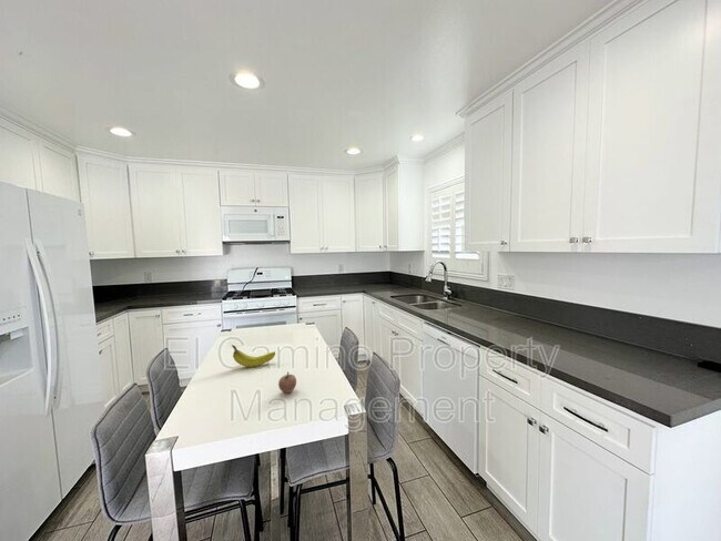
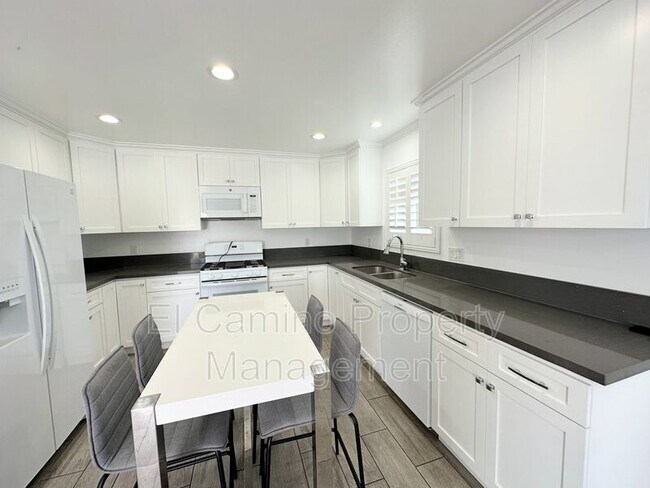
- fruit [231,344,276,368]
- fruit [277,370,297,395]
